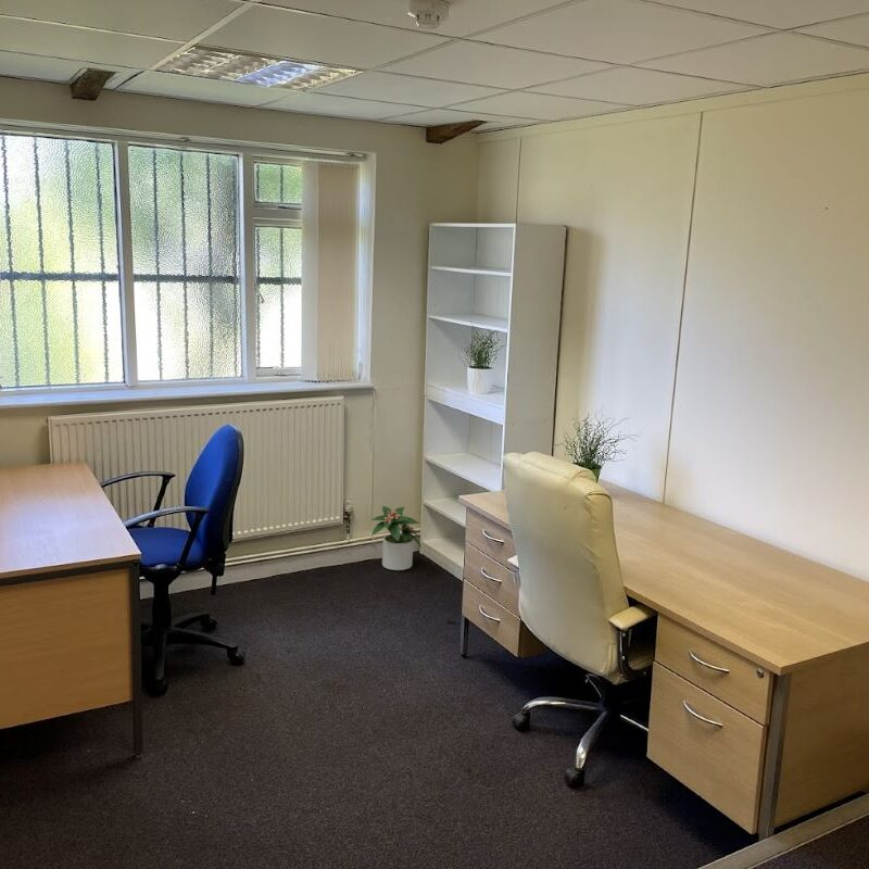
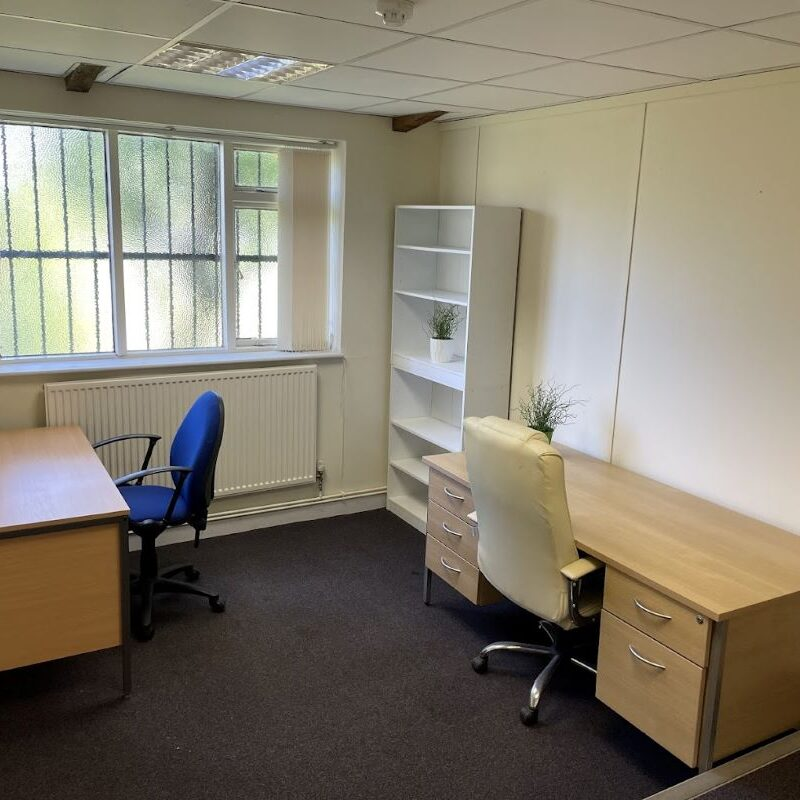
- potted plant [370,505,423,571]
